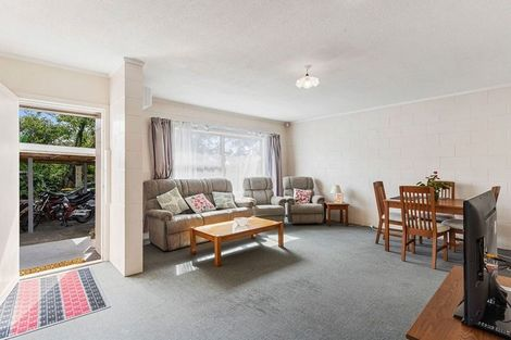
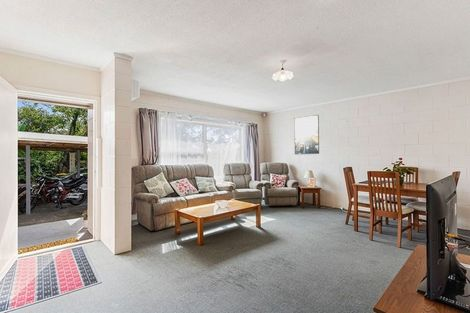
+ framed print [293,114,320,155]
